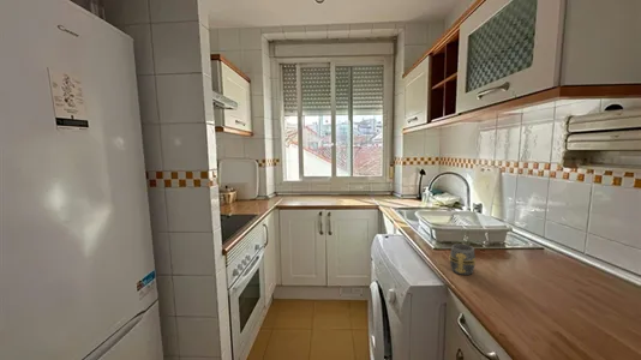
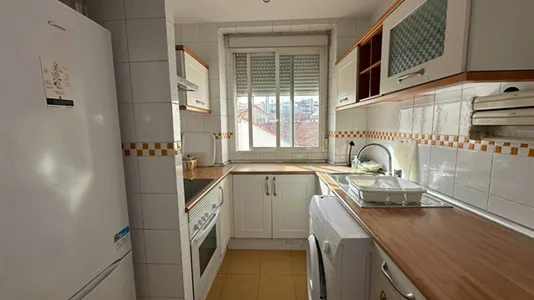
- mug [448,242,477,276]
